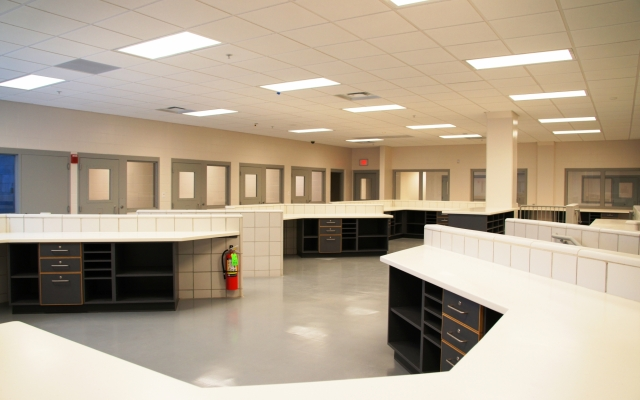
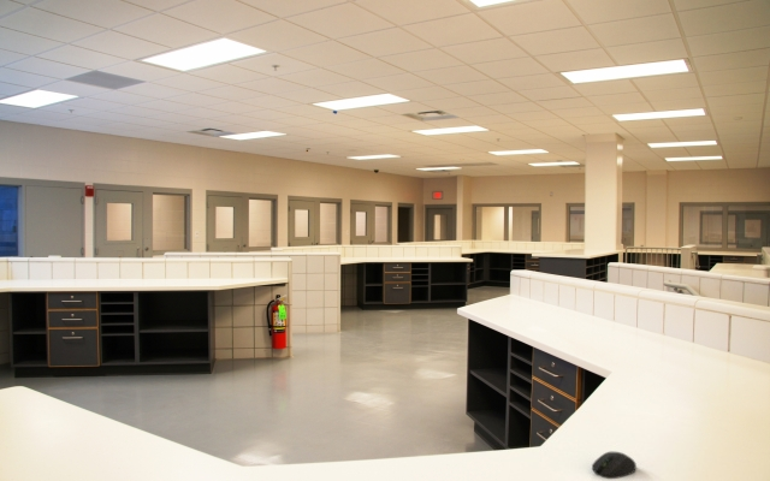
+ computer mouse [591,451,638,480]
